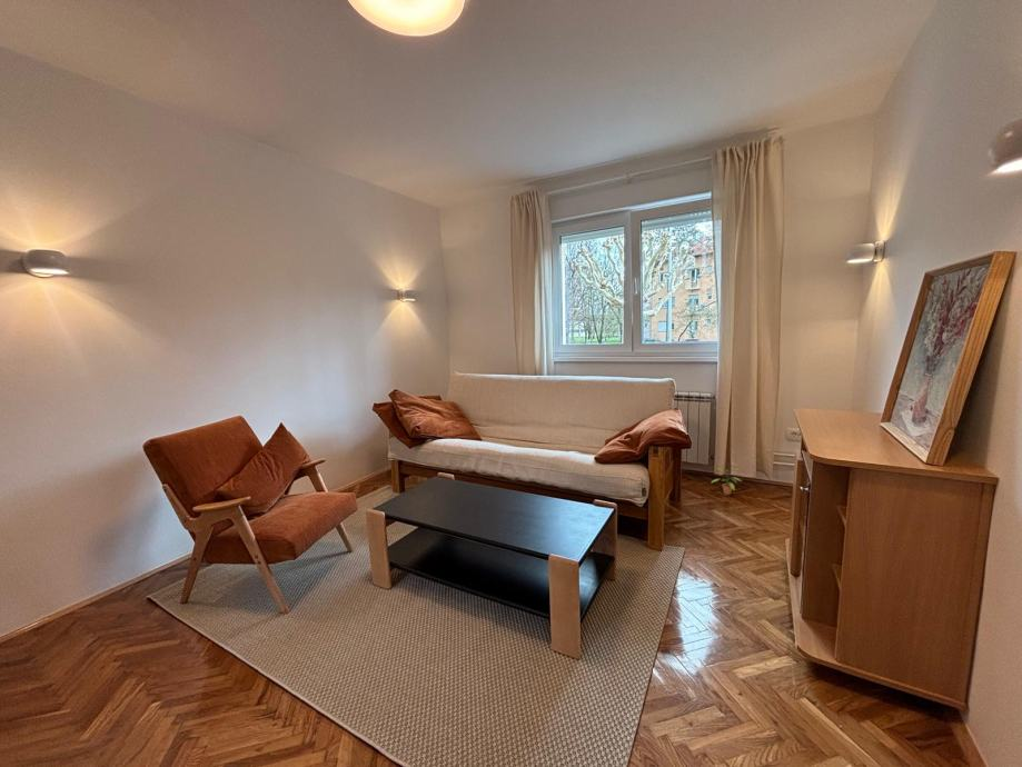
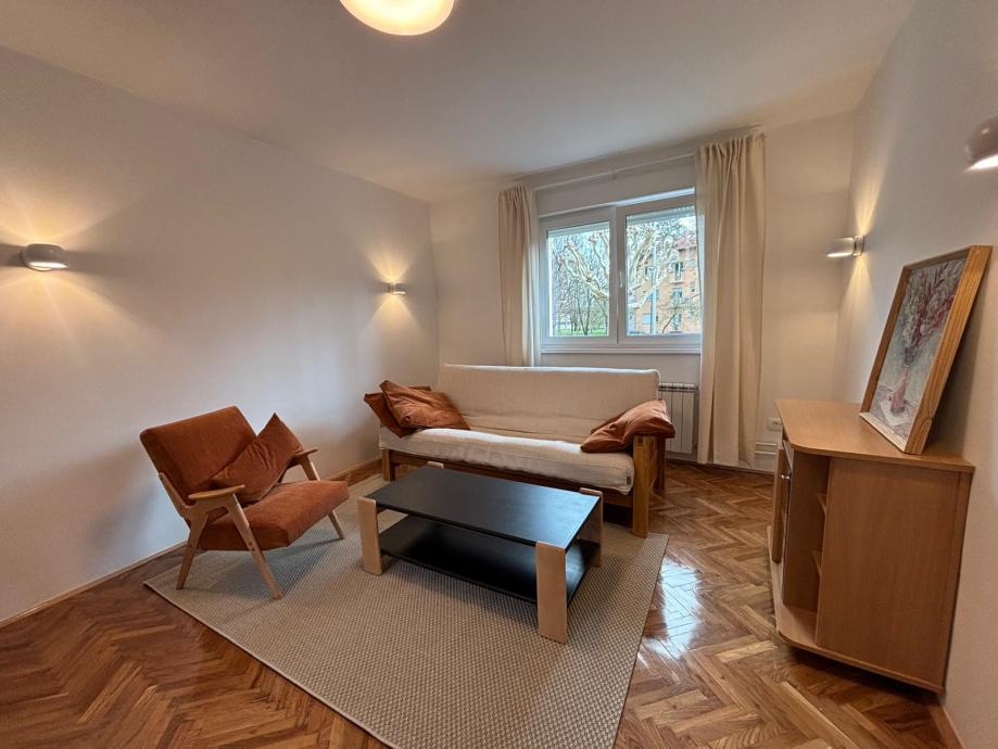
- potted plant [711,461,743,496]
